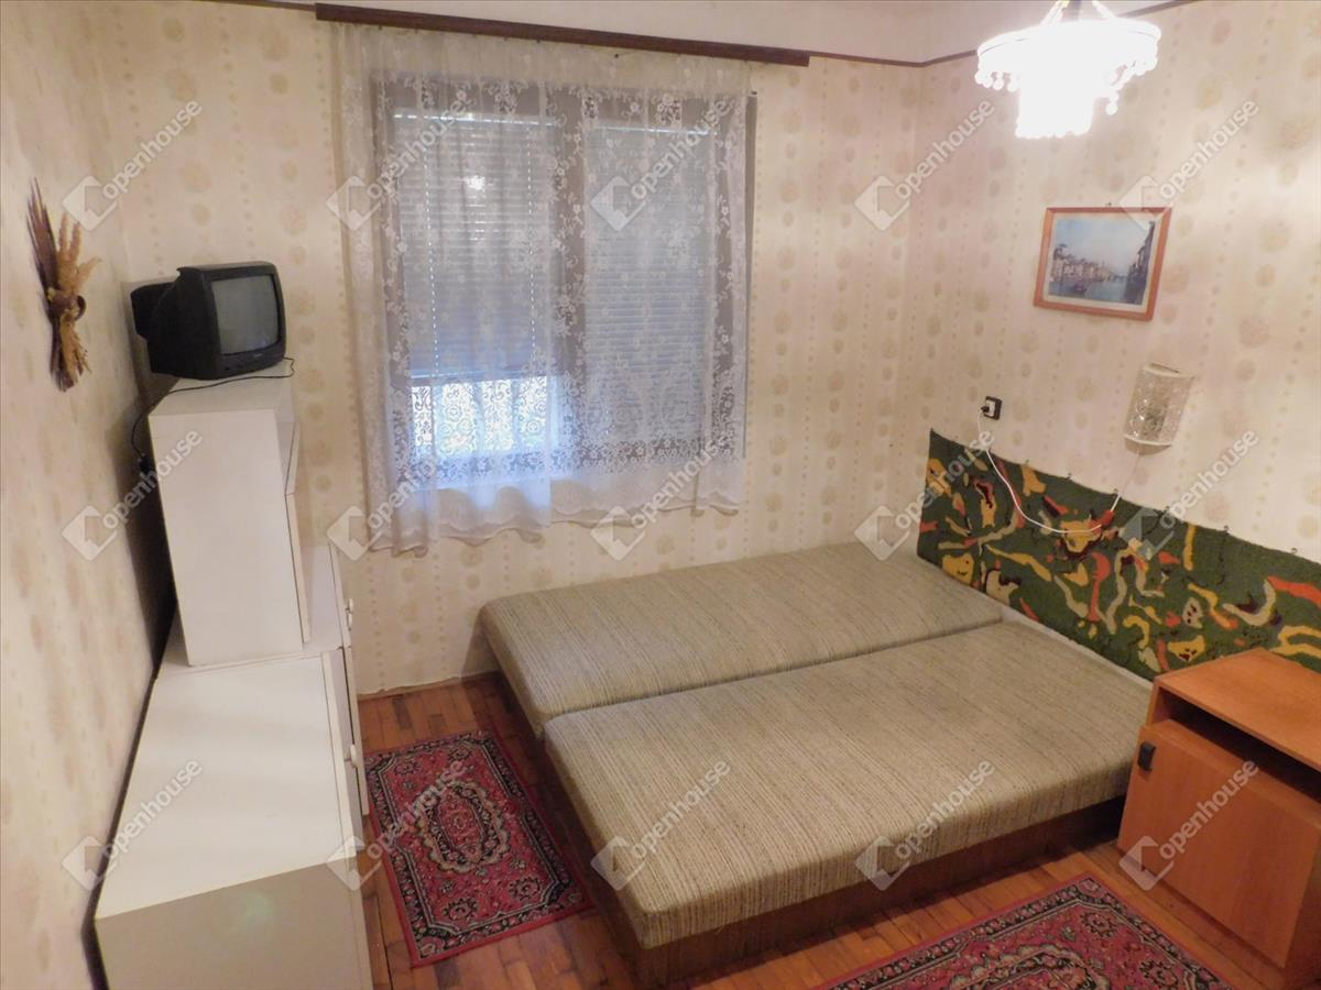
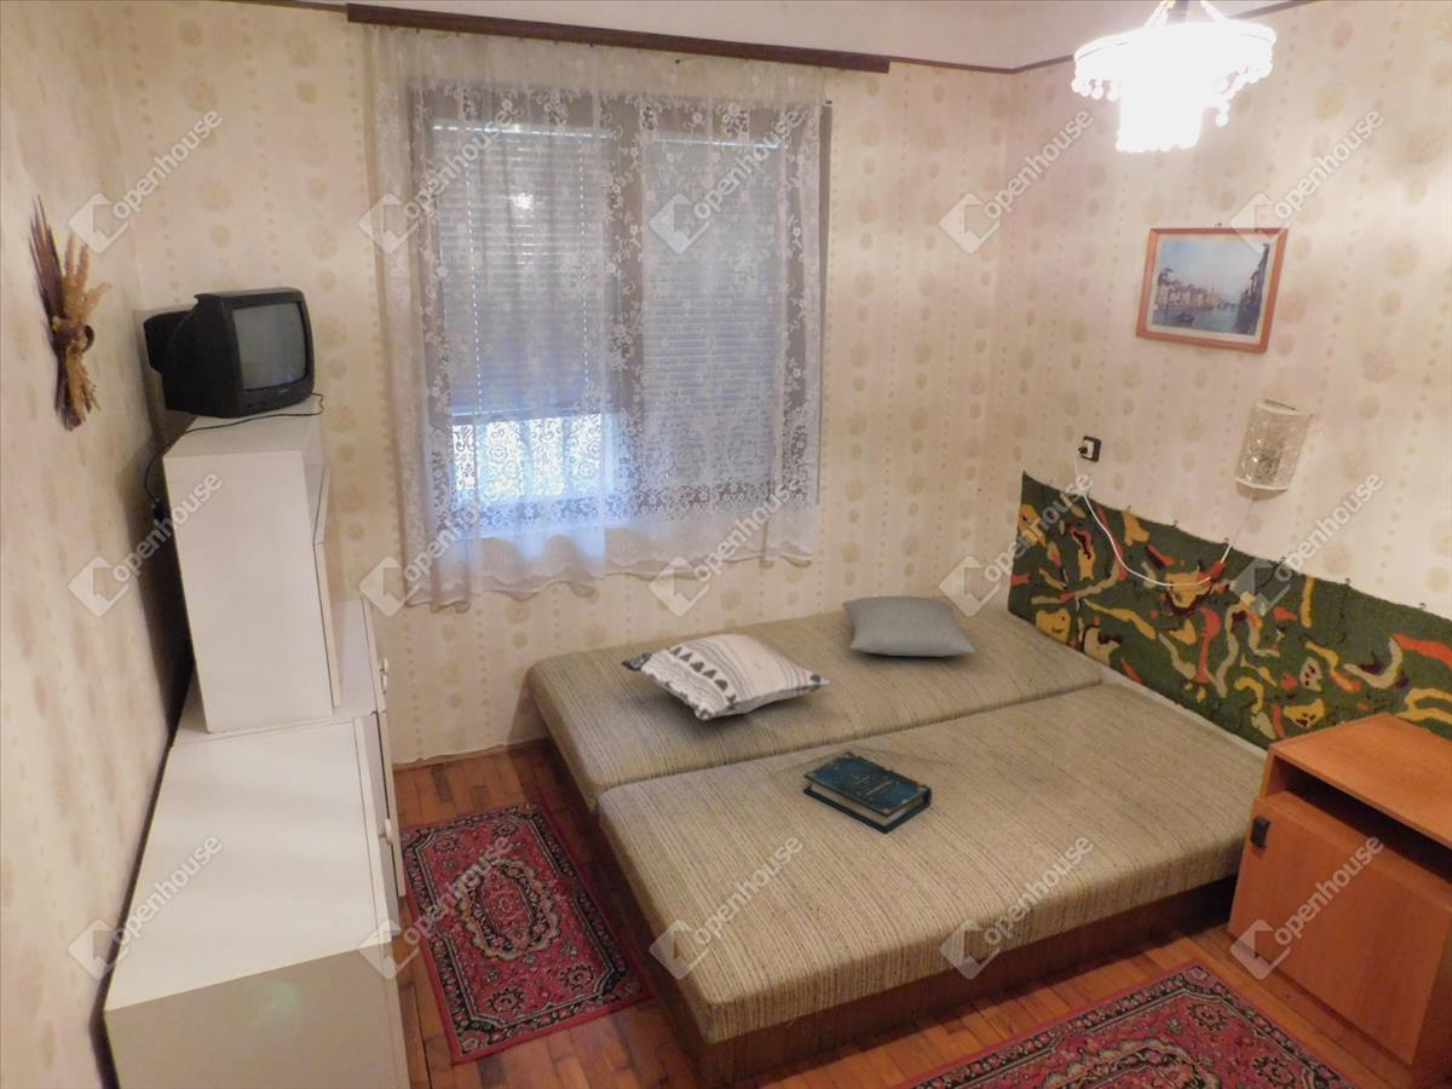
+ pillow [841,595,978,657]
+ book [802,750,933,835]
+ decorative pillow [620,633,834,724]
